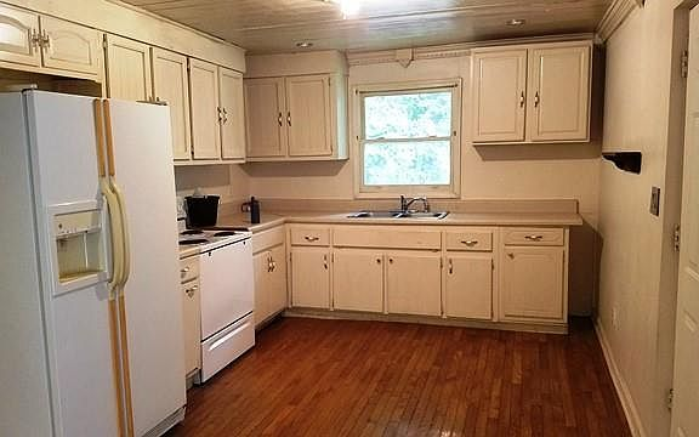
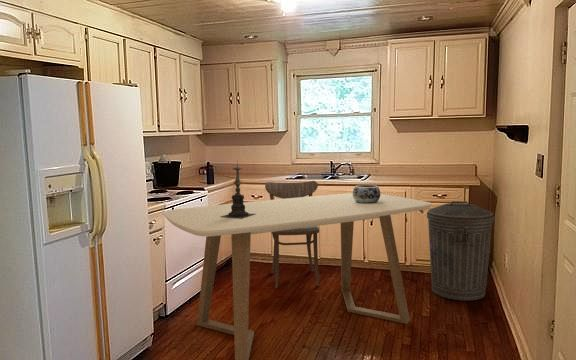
+ dining table [163,192,432,360]
+ dining chair [264,180,320,289]
+ decorative bowl [352,184,381,203]
+ candle holder [221,160,255,219]
+ trash can [426,200,495,302]
